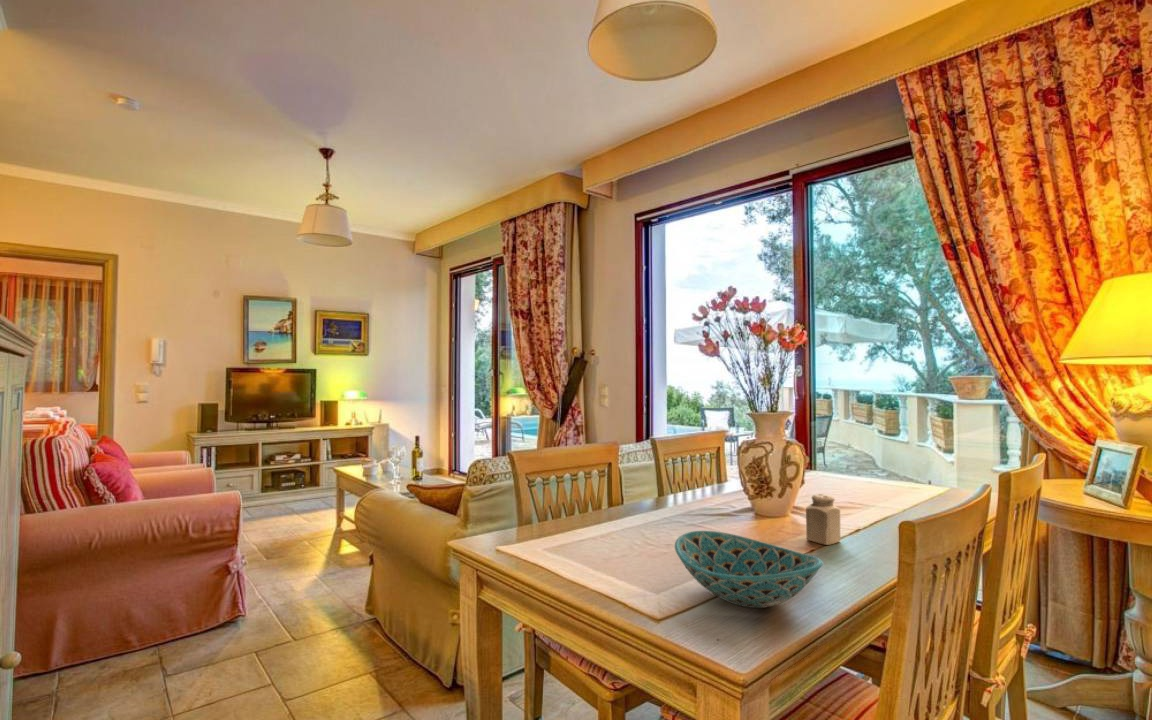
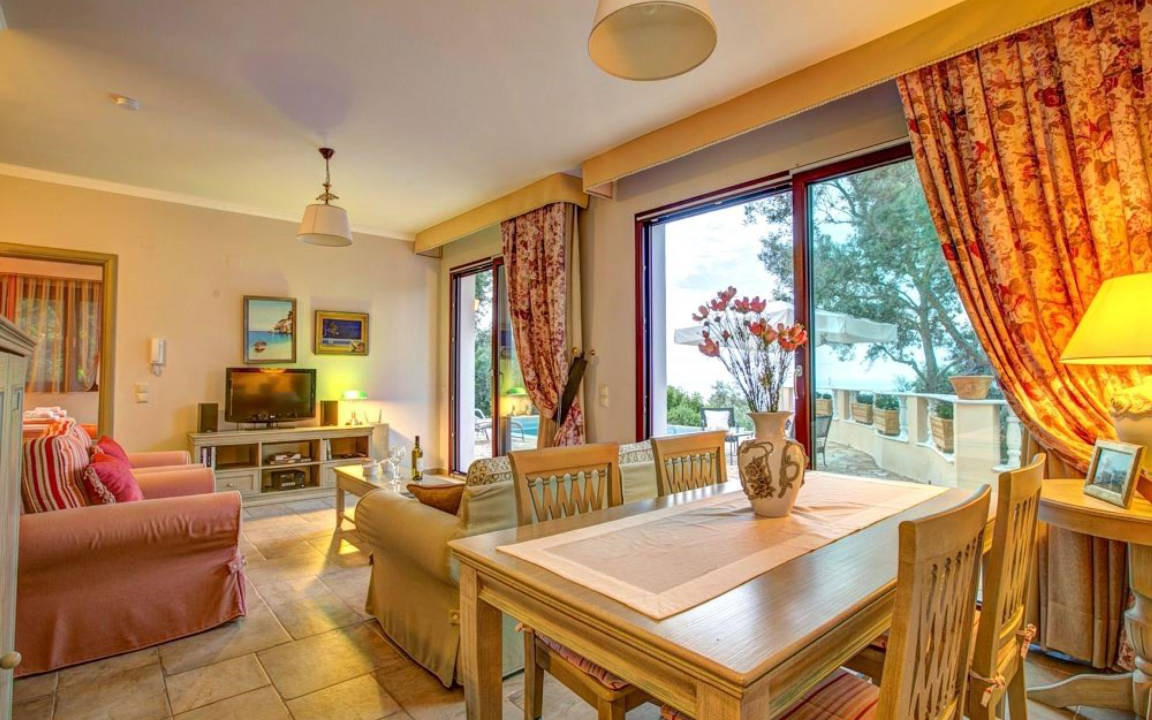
- bowl [674,530,824,609]
- salt shaker [805,493,841,546]
